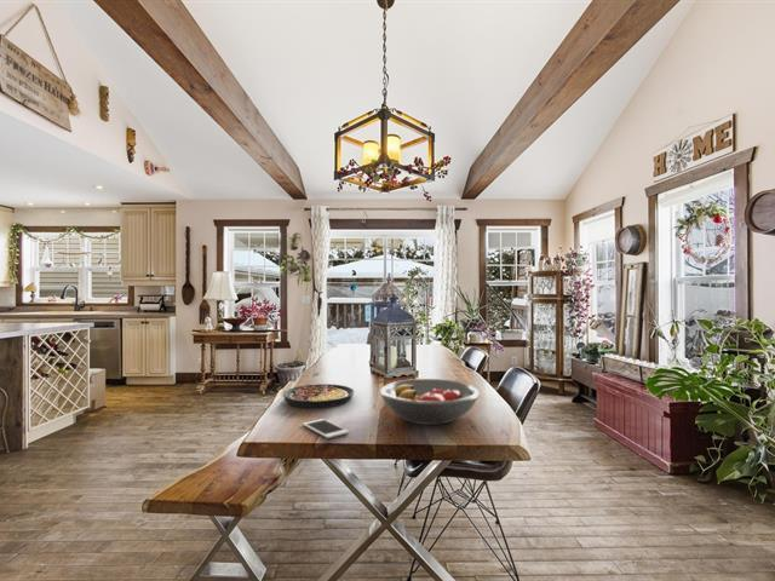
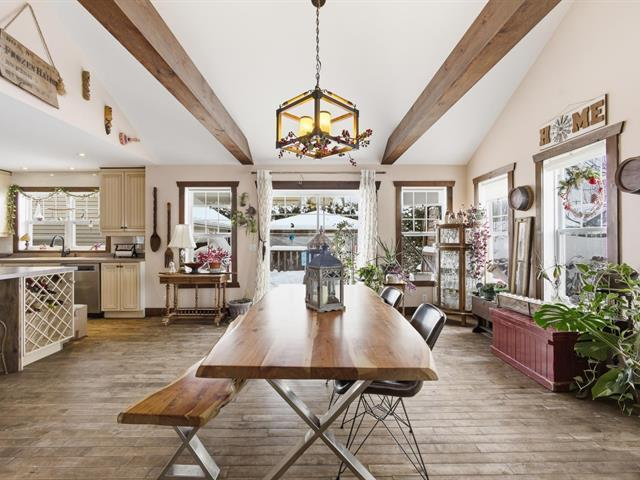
- cell phone [302,418,350,439]
- plate [282,382,355,409]
- fruit bowl [379,378,481,426]
